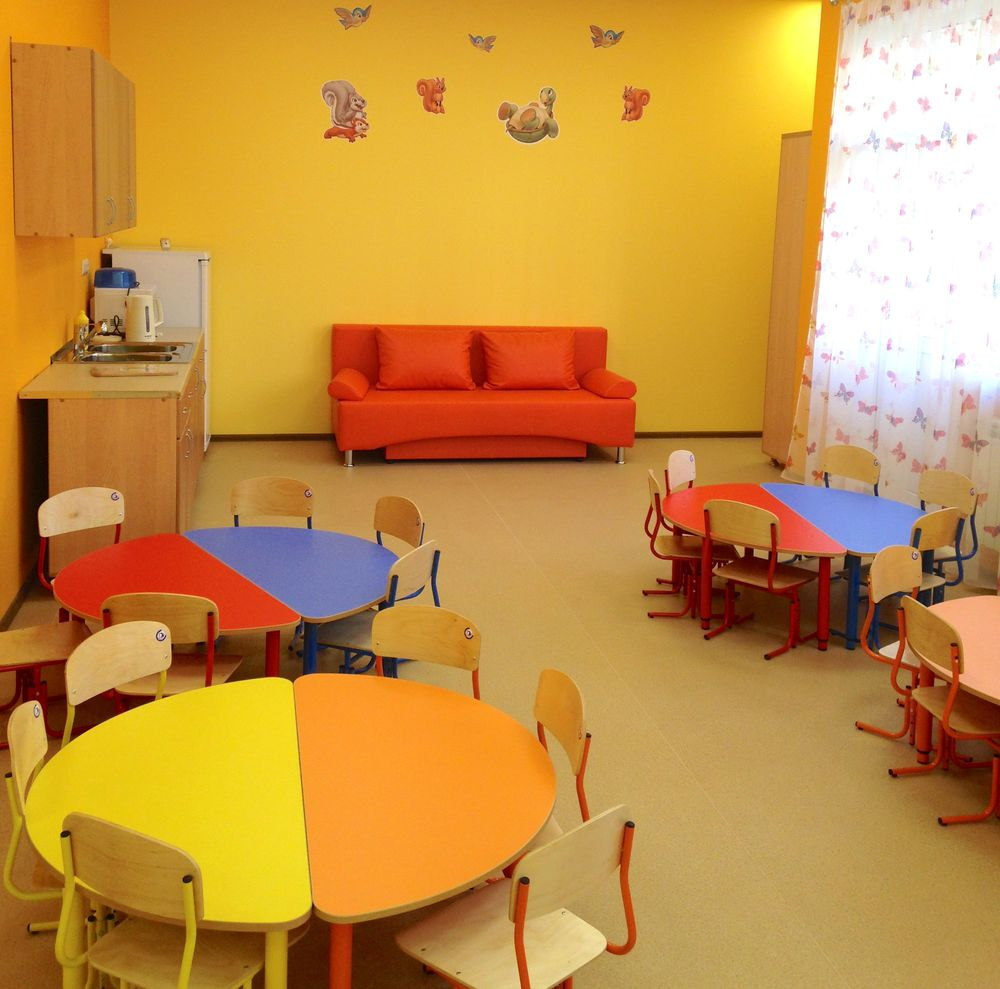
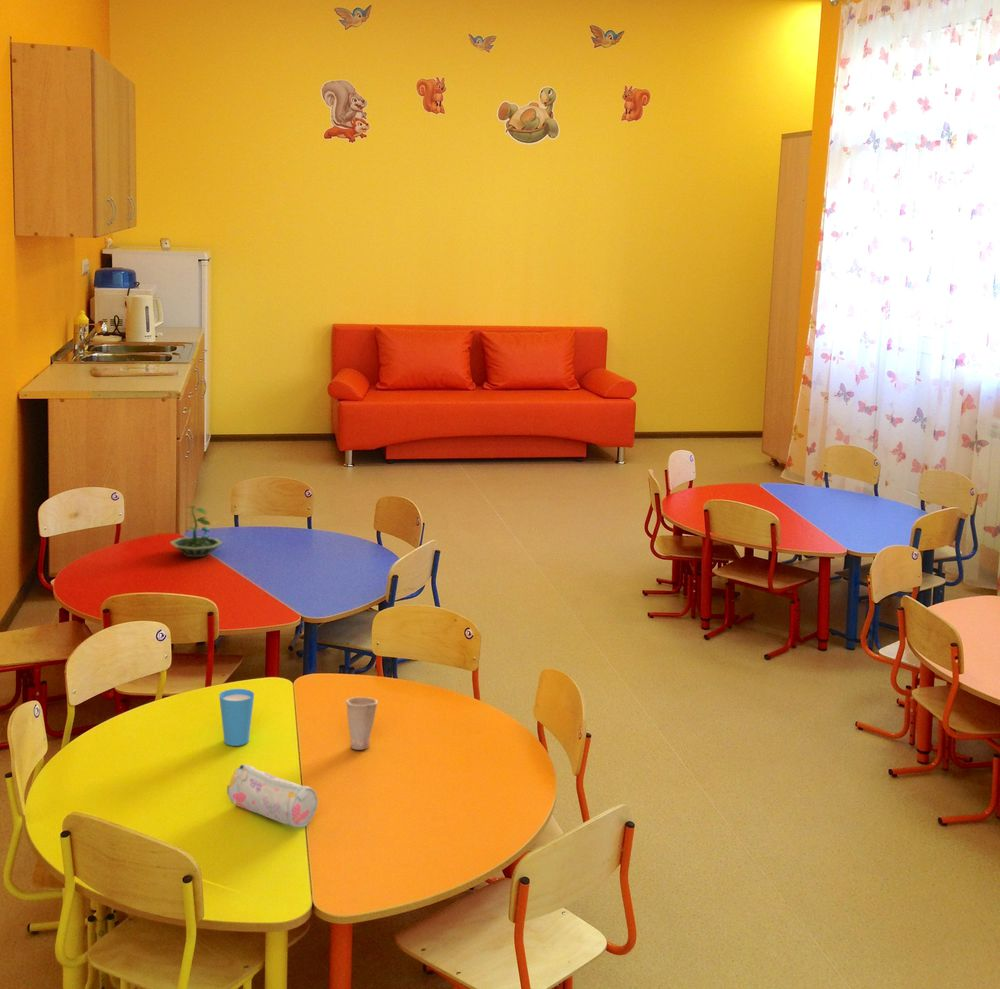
+ cup [345,696,379,751]
+ terrarium [169,505,224,558]
+ pencil case [226,763,319,828]
+ cup [218,688,255,747]
